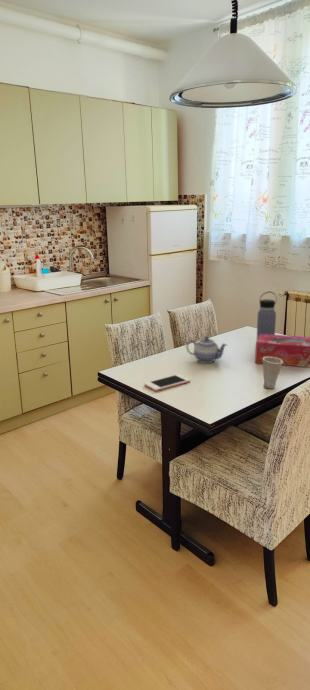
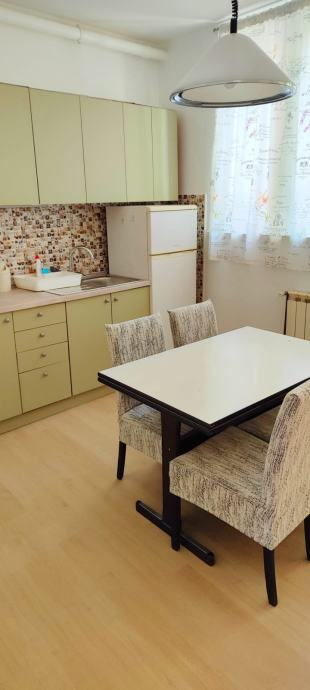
- cell phone [143,373,191,392]
- cup [262,357,283,389]
- teapot [185,336,228,364]
- water bottle [256,291,278,340]
- tissue box [254,334,310,368]
